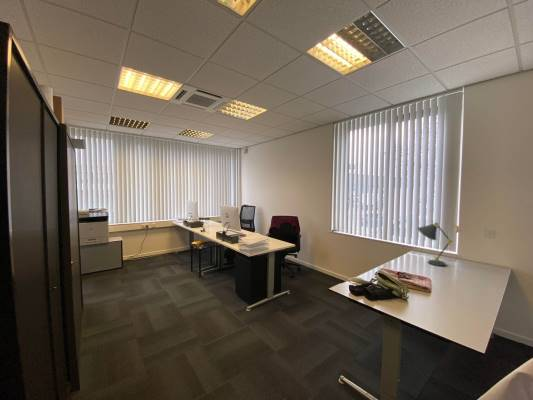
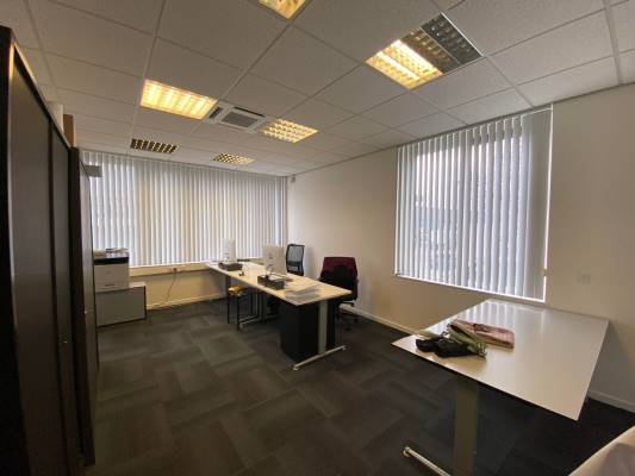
- desk lamp [417,221,454,267]
